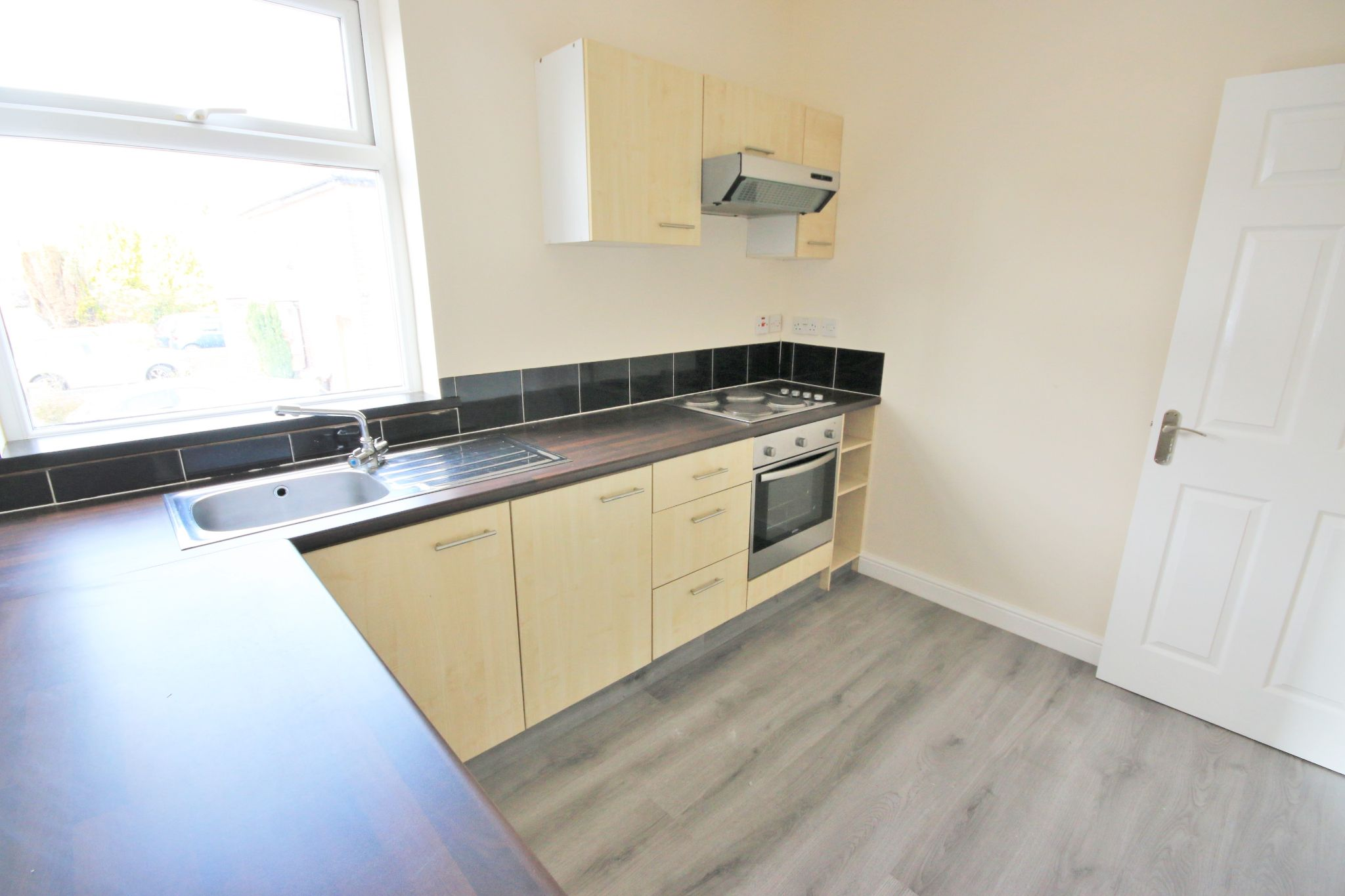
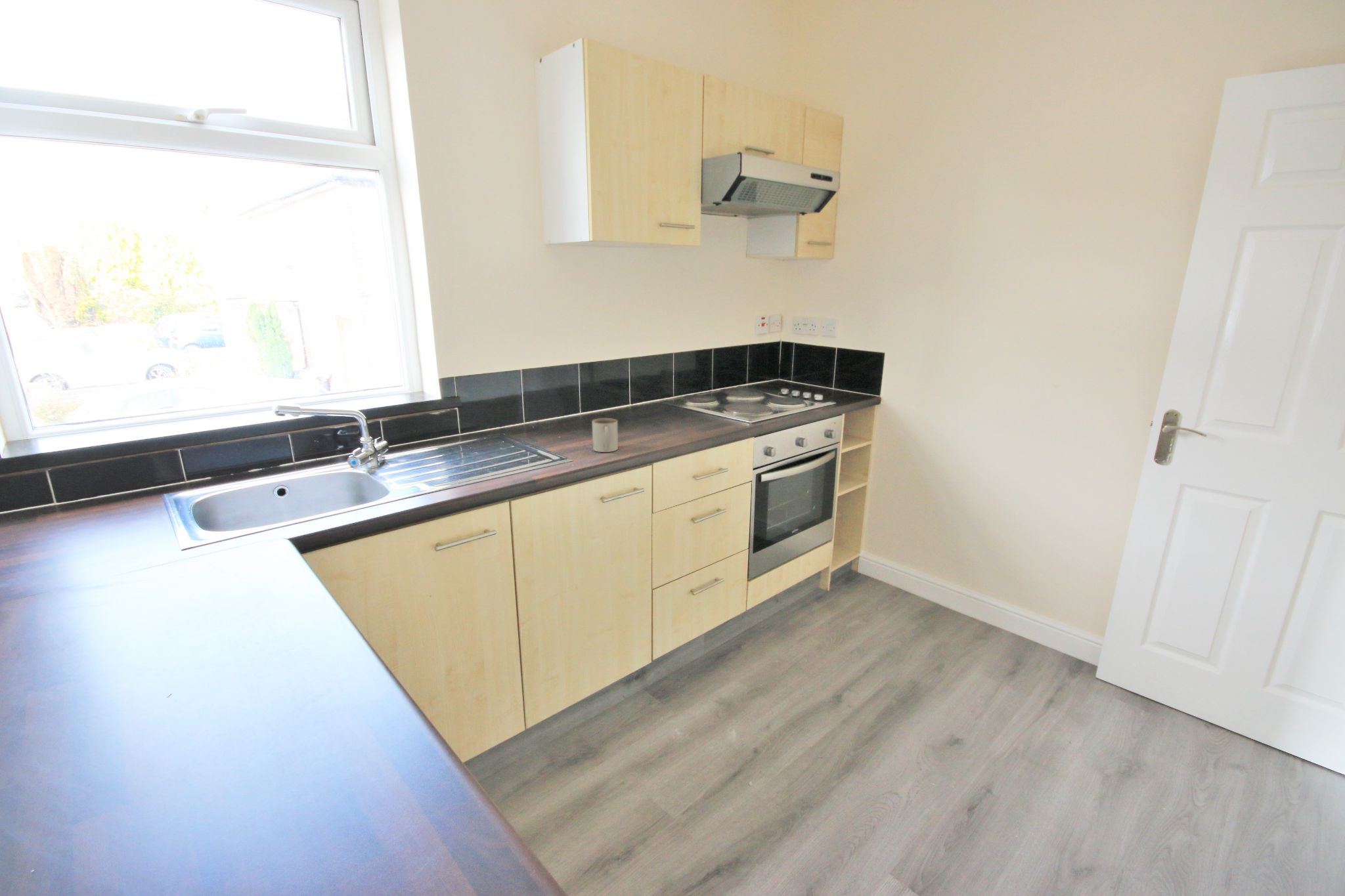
+ mug [591,417,619,453]
